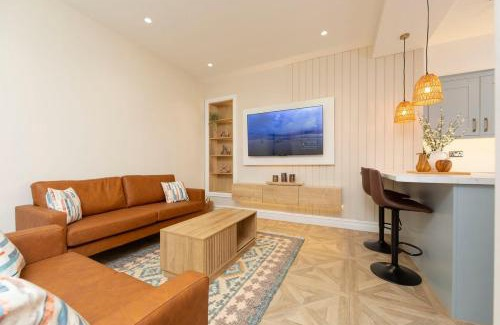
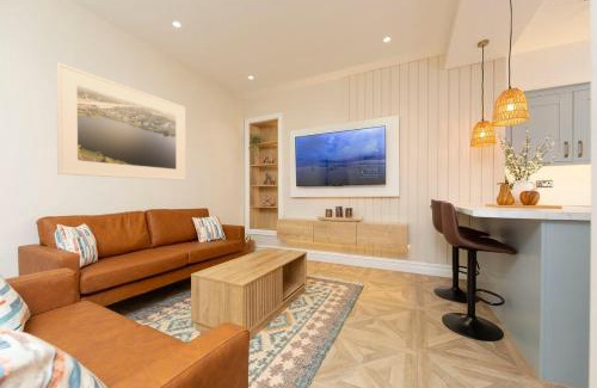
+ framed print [55,61,186,181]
